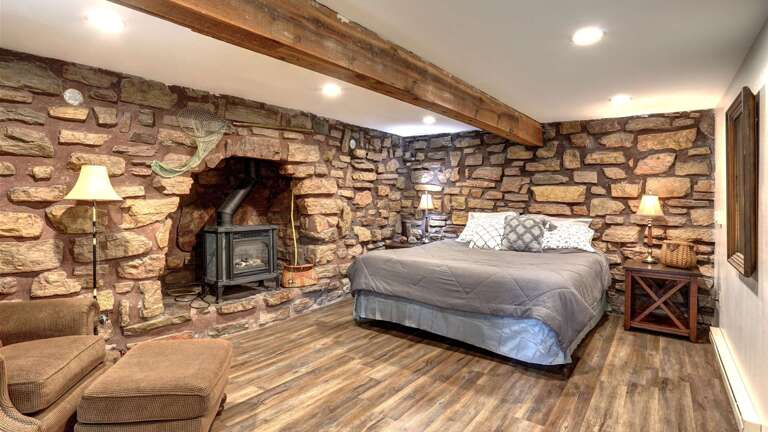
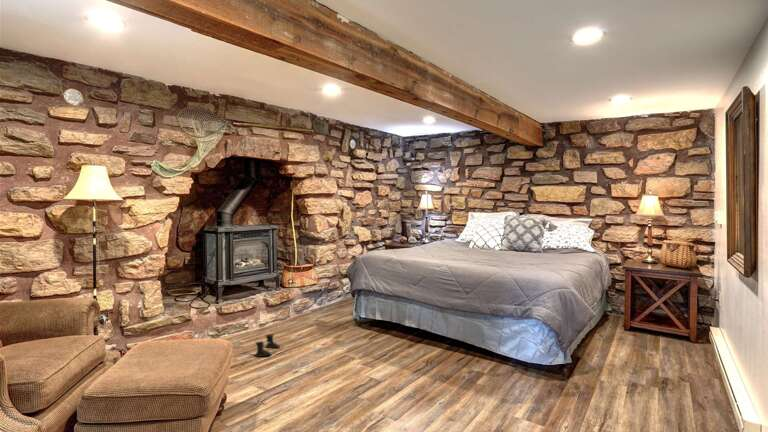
+ boots [253,333,281,358]
